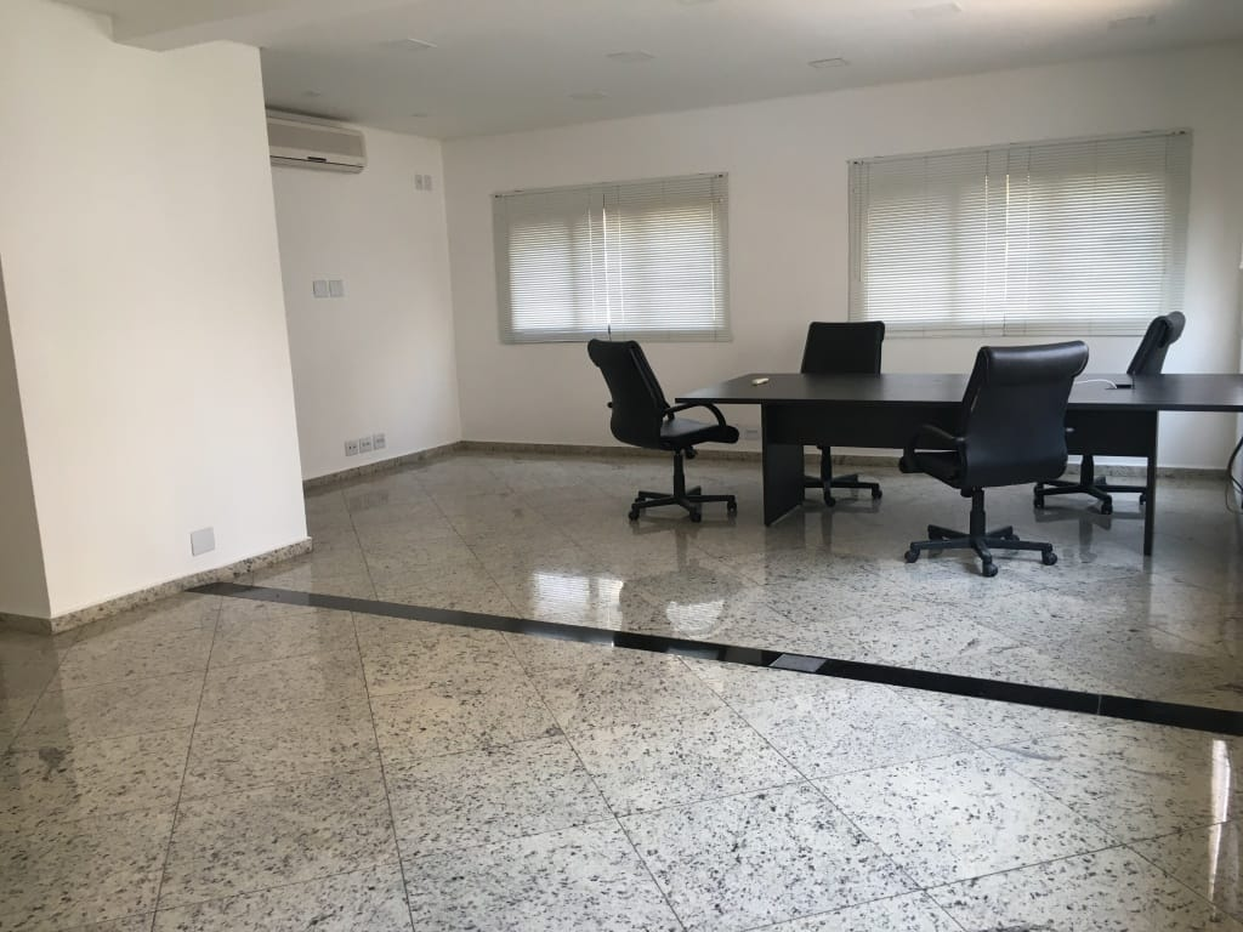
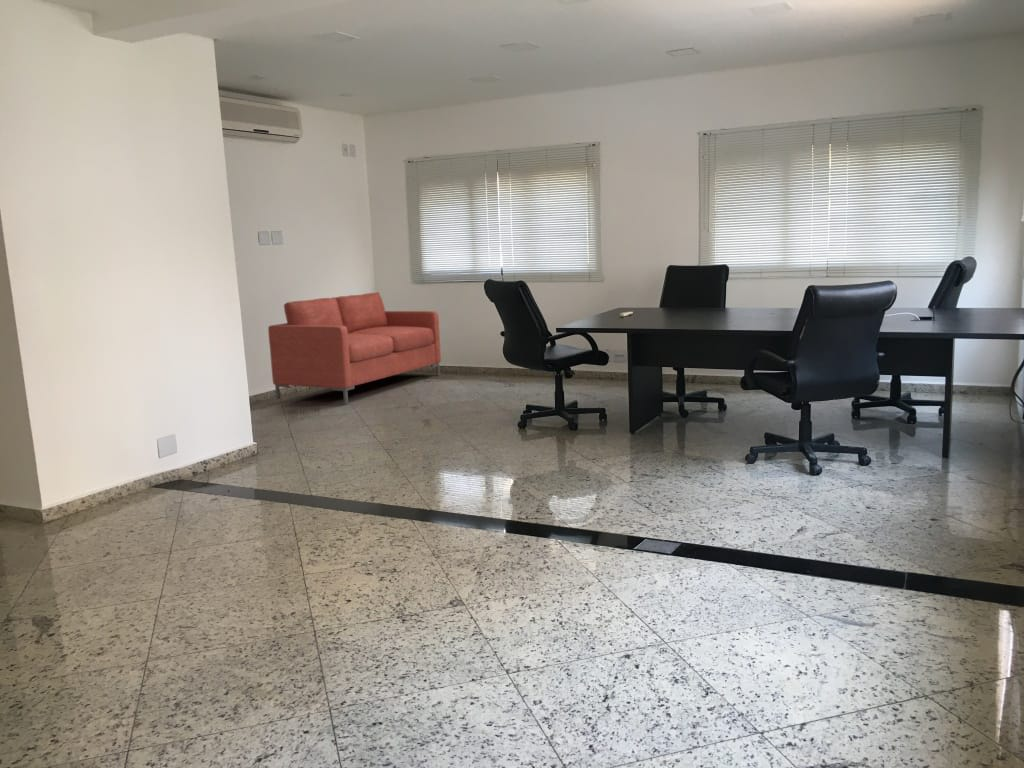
+ sofa [267,291,442,405]
